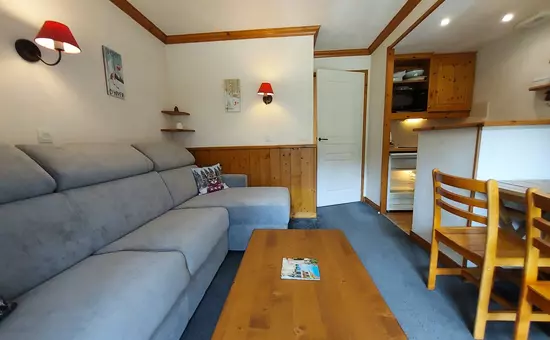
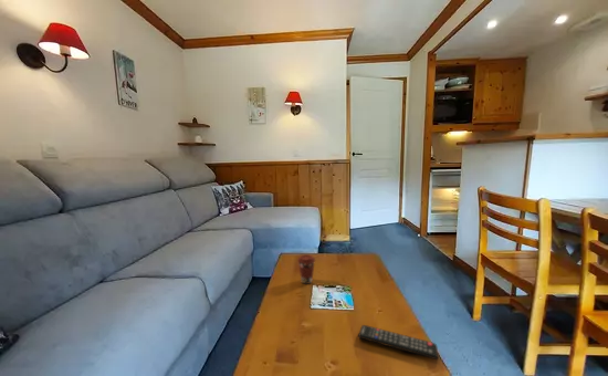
+ coffee cup [296,253,316,285]
+ remote control [357,324,439,362]
